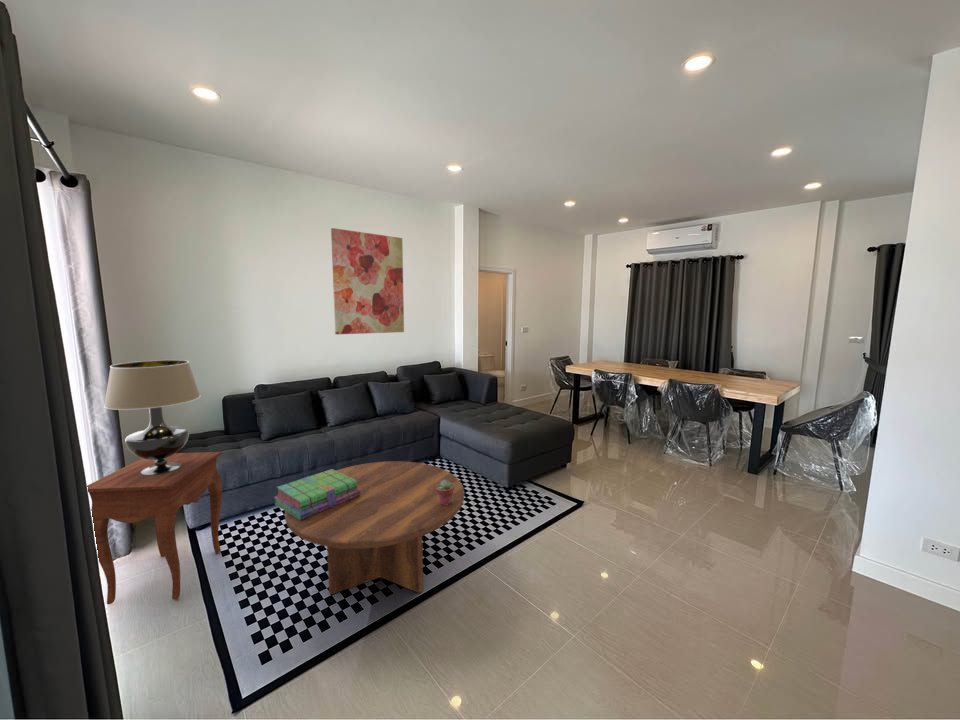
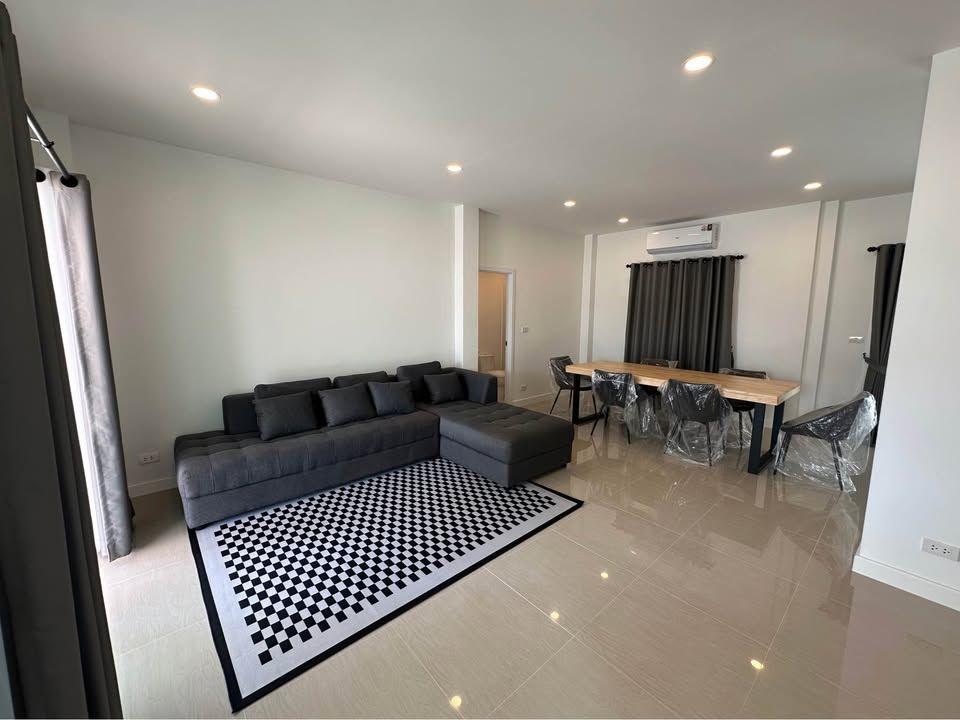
- wall art [330,227,405,335]
- side table [86,451,223,605]
- table lamp [103,359,201,475]
- coffee table [284,460,465,595]
- stack of books [273,468,360,520]
- potted succulent [436,480,455,505]
